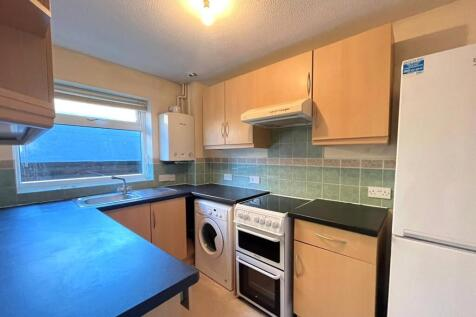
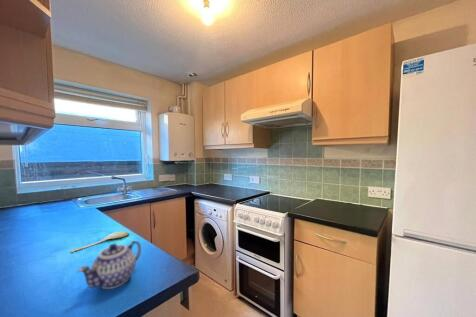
+ teapot [77,240,142,290]
+ spoon [70,231,130,253]
